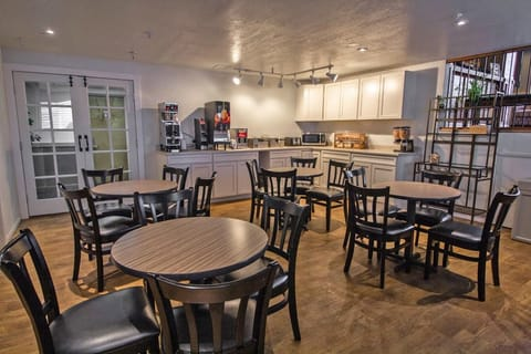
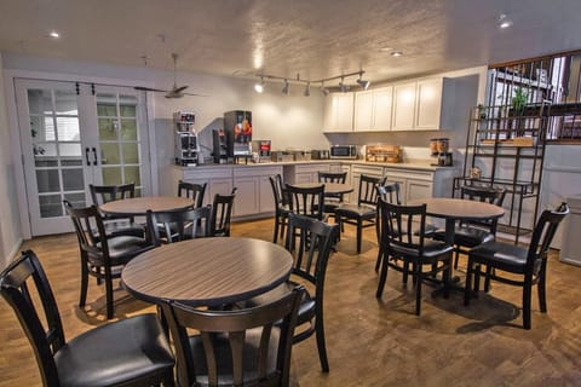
+ ceiling fan [133,52,208,100]
